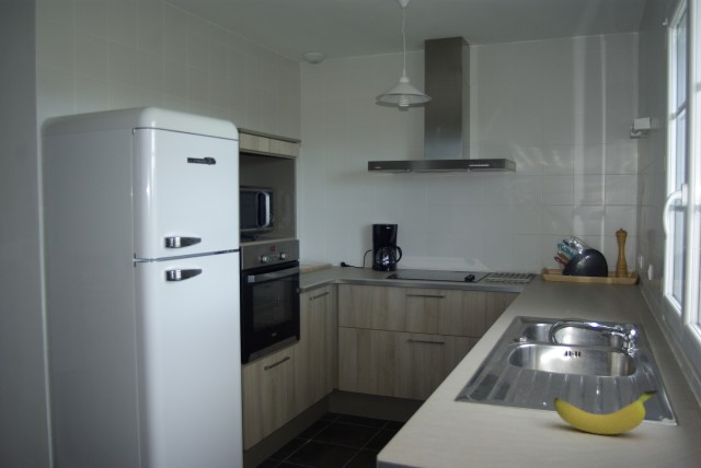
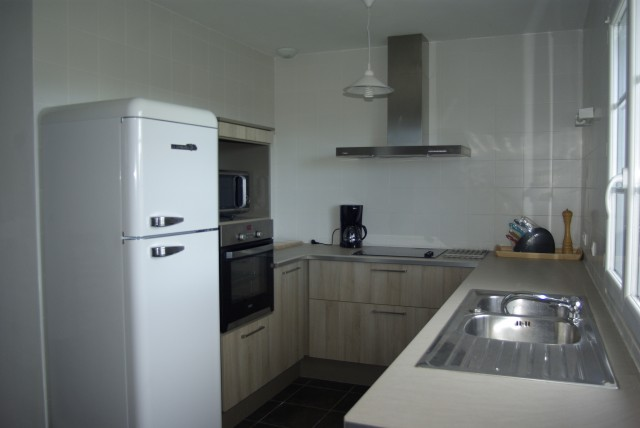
- banana [553,389,659,435]
